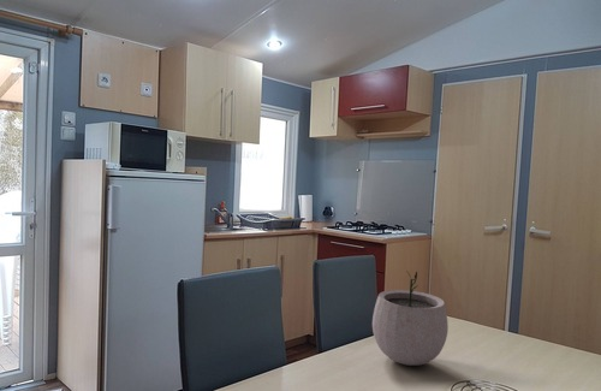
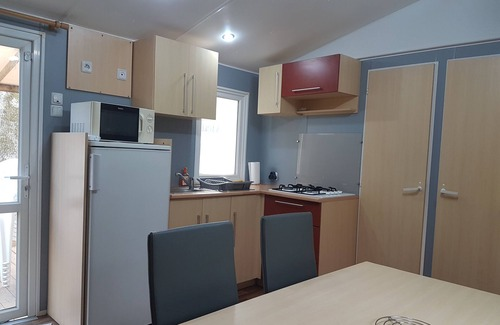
- plant pot [371,271,450,367]
